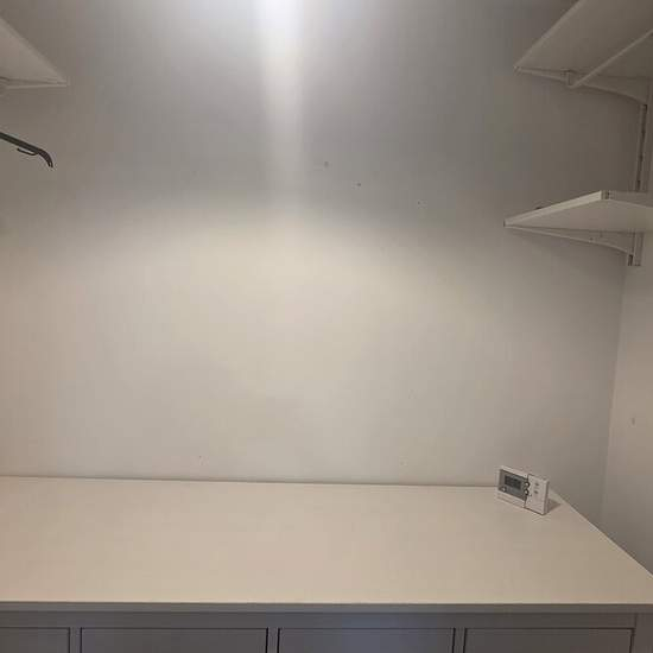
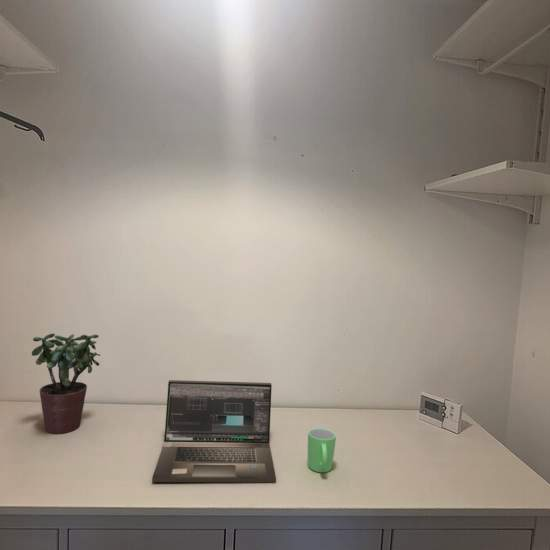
+ laptop [151,379,277,483]
+ potted plant [31,333,101,434]
+ mug [307,427,337,473]
